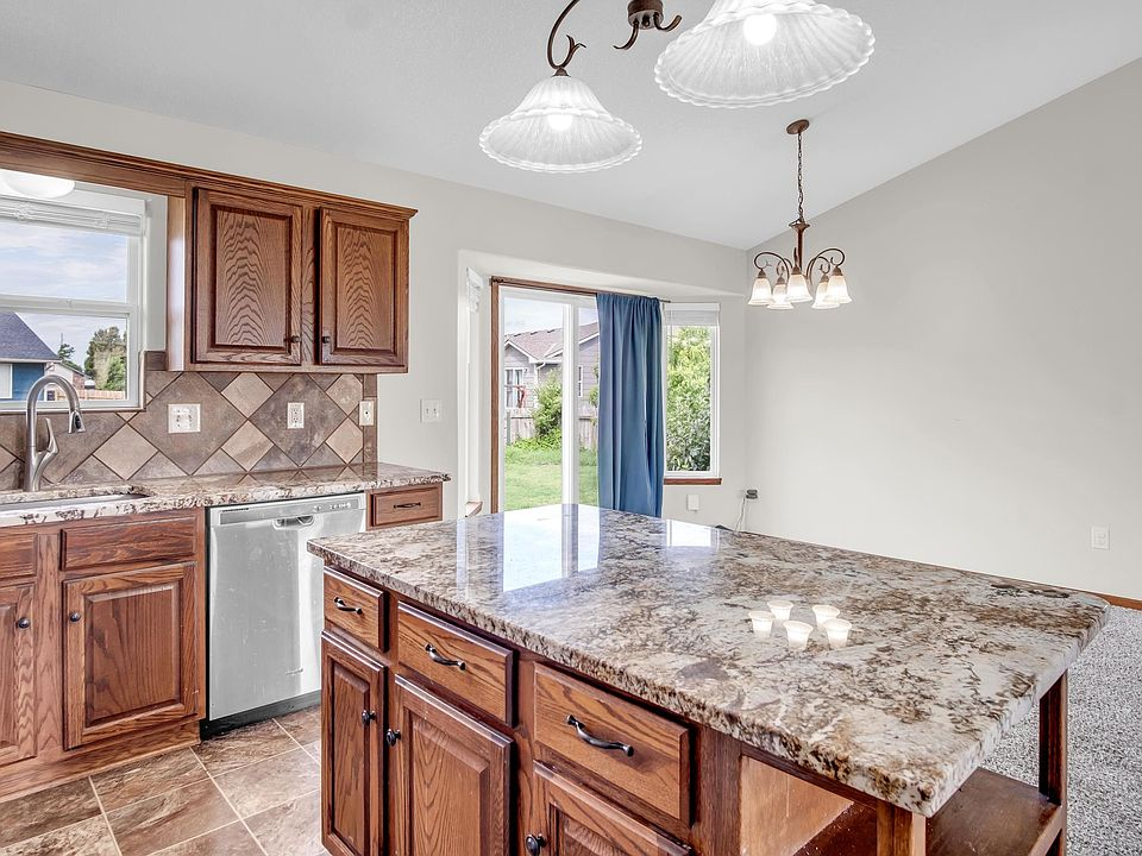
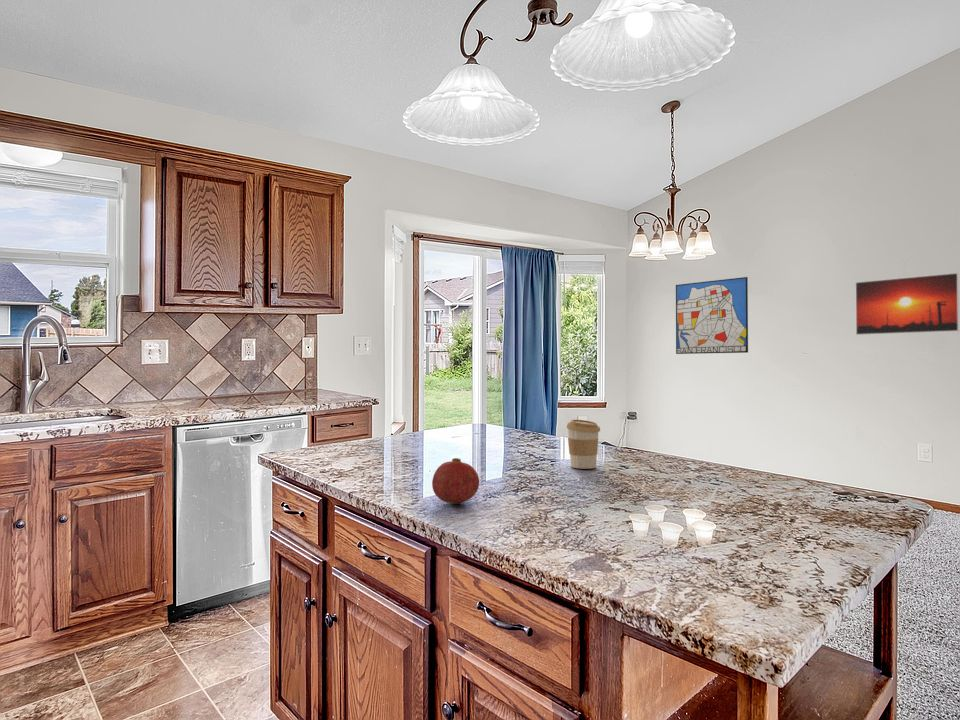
+ fruit [431,457,480,505]
+ wall art [675,276,749,355]
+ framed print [854,272,960,336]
+ coffee cup [566,419,601,470]
